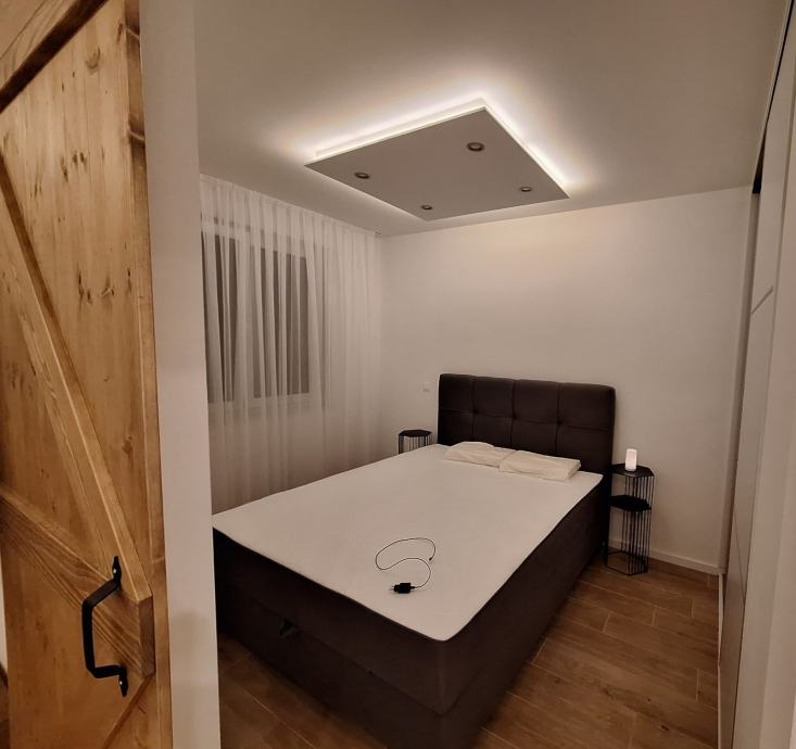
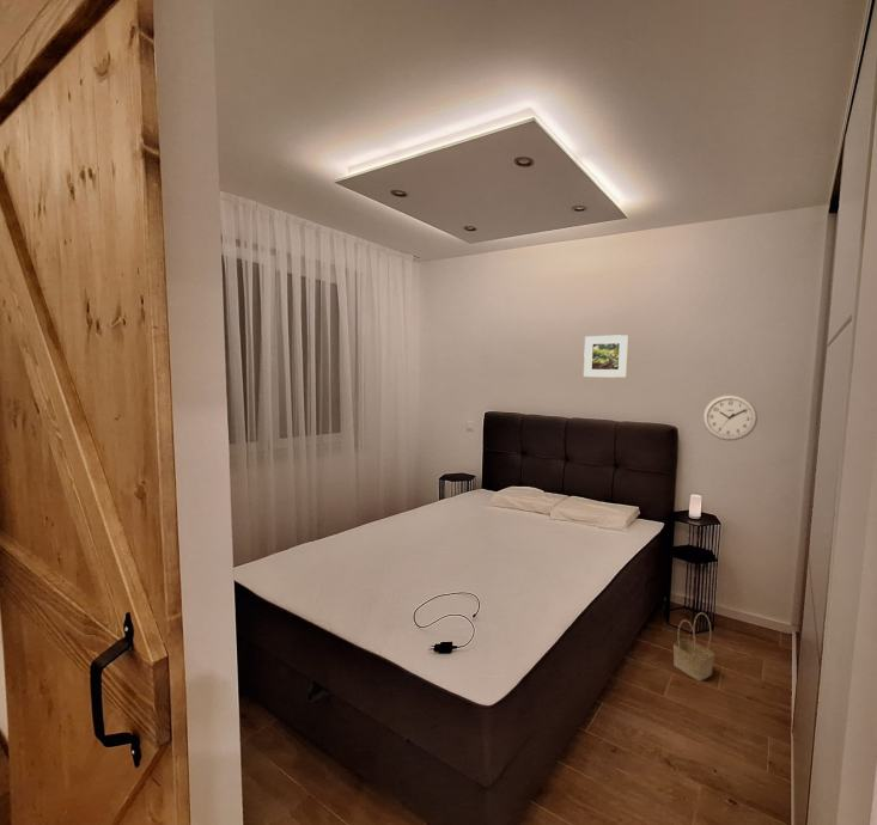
+ wall clock [701,393,759,441]
+ basket [672,612,715,682]
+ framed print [583,334,629,379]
